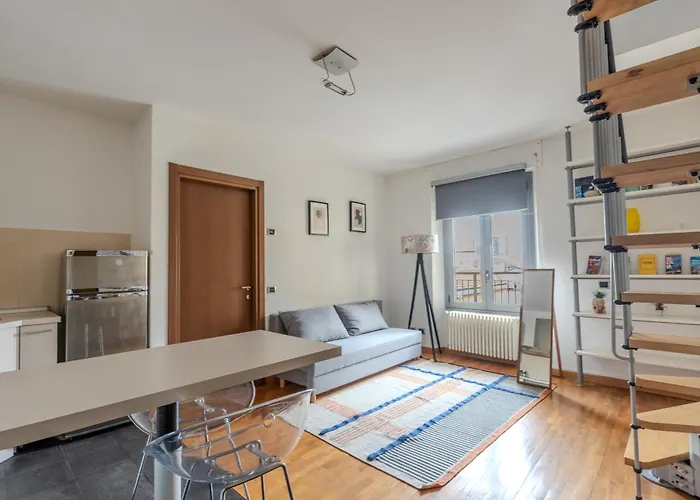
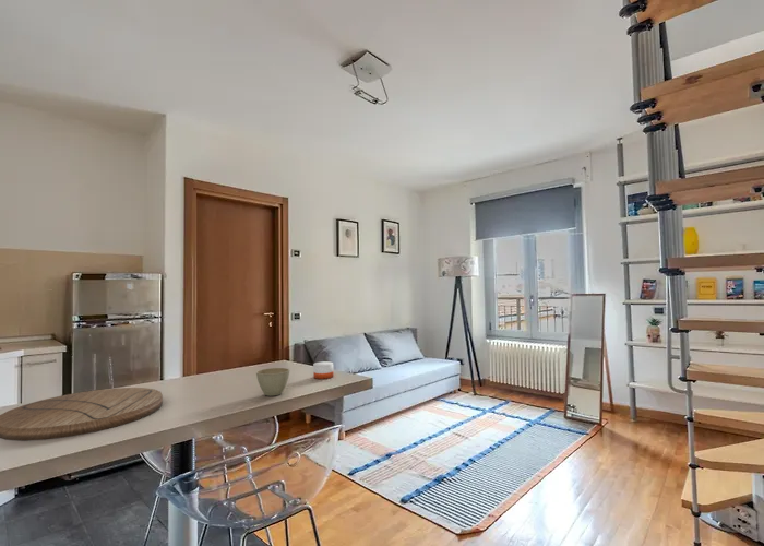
+ flower pot [255,367,290,397]
+ candle [312,360,335,380]
+ cutting board [0,387,164,442]
